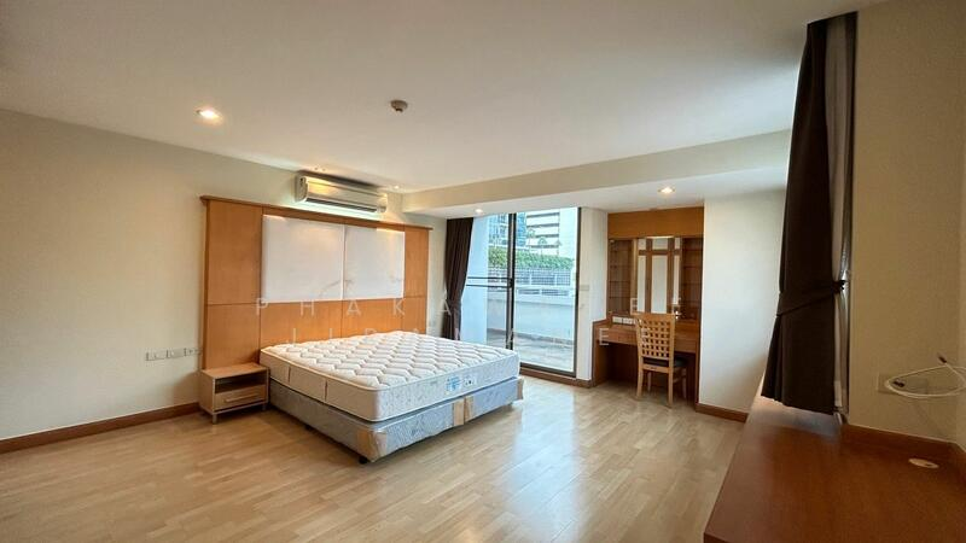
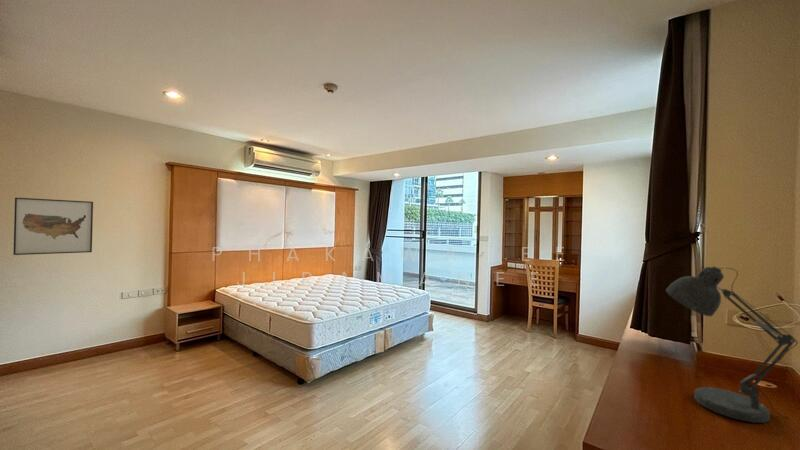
+ wall art [12,197,94,256]
+ desk lamp [665,265,799,424]
